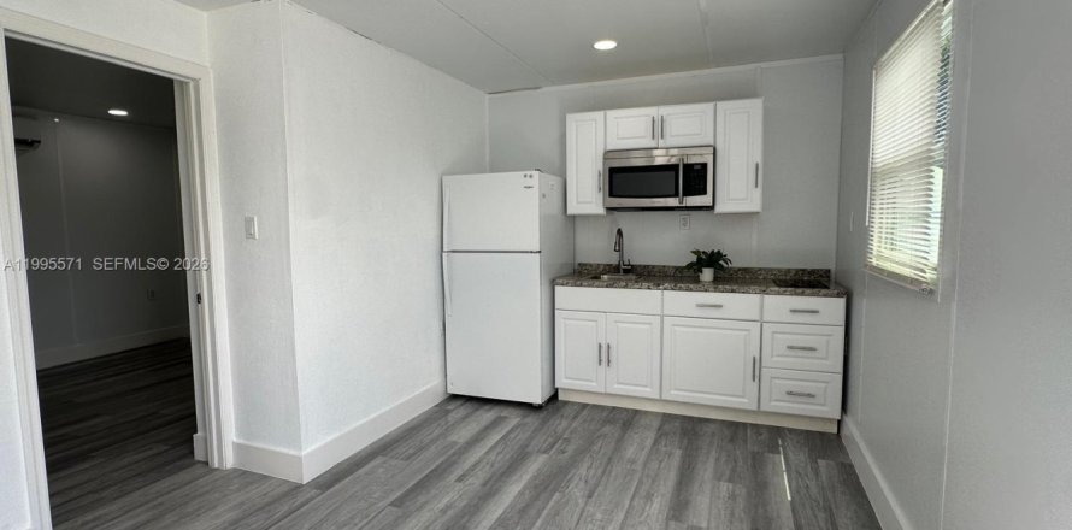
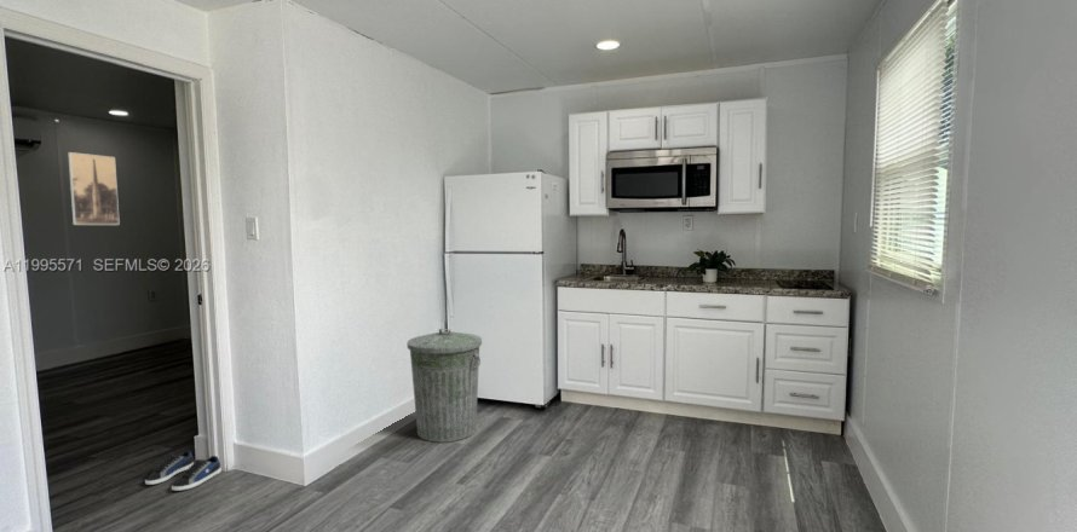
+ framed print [67,151,121,226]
+ shoe [144,450,223,492]
+ trash can [405,328,483,444]
